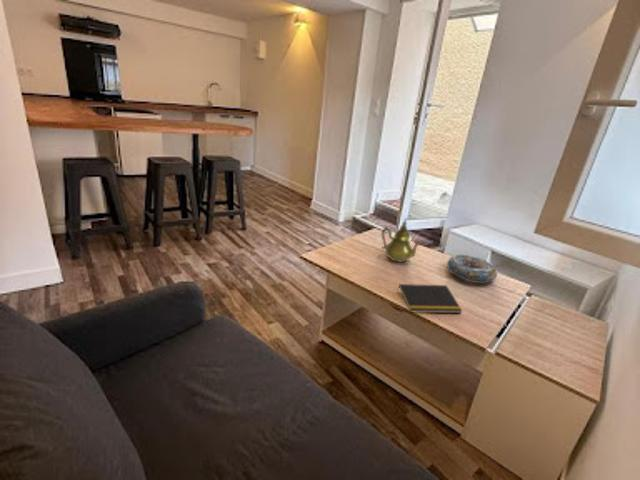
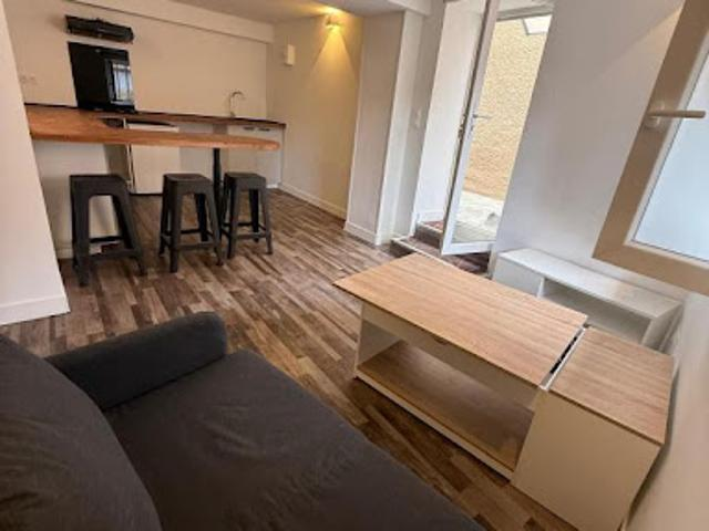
- decorative bowl [446,253,499,284]
- notepad [396,283,463,314]
- teapot [380,217,422,263]
